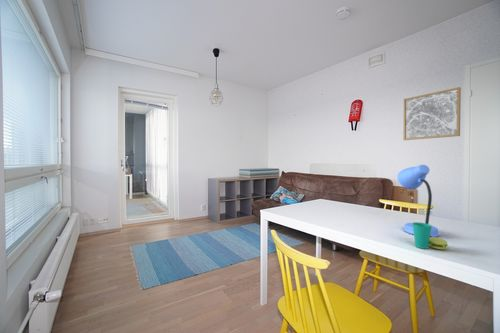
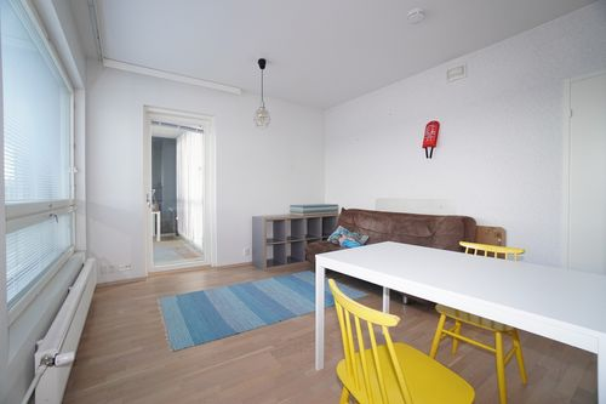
- wall art [402,86,462,141]
- cup [411,221,449,250]
- desk lamp [396,164,440,238]
